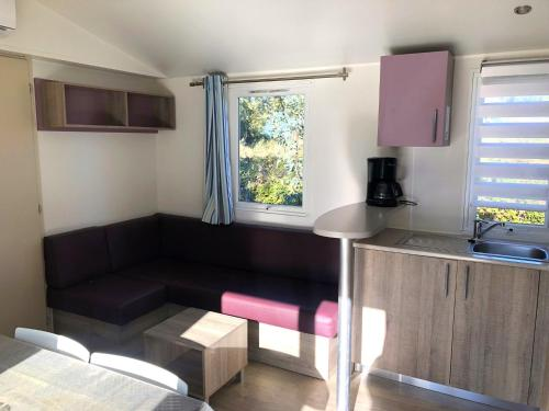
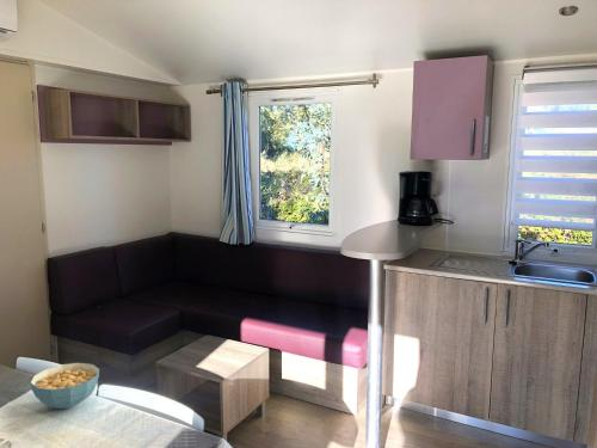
+ cereal bowl [29,362,100,410]
